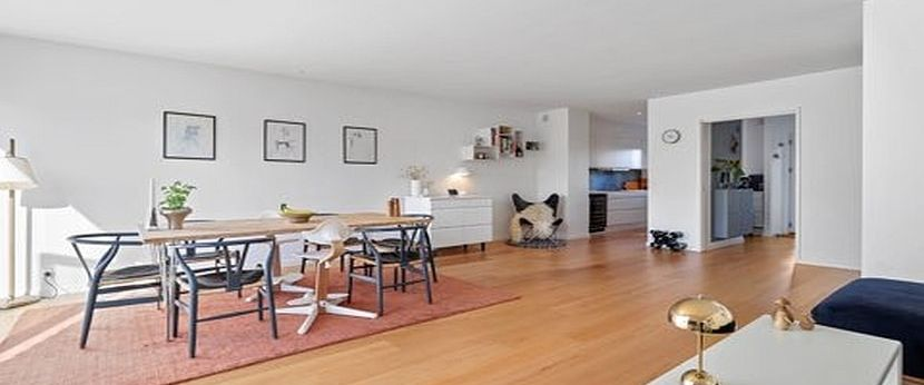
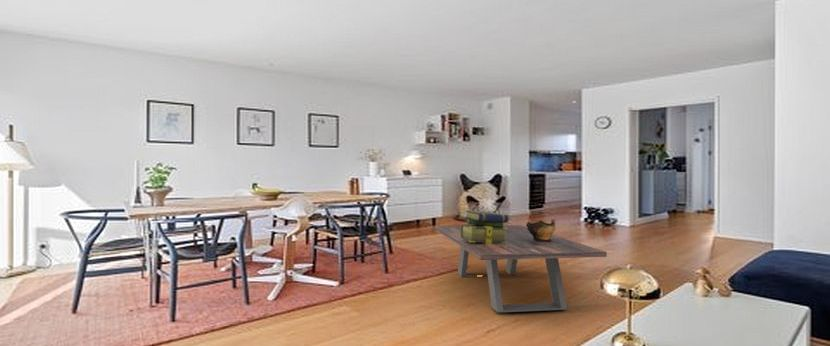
+ stack of books [461,209,509,244]
+ decorative bowl [526,218,556,242]
+ coffee table [434,224,608,313]
